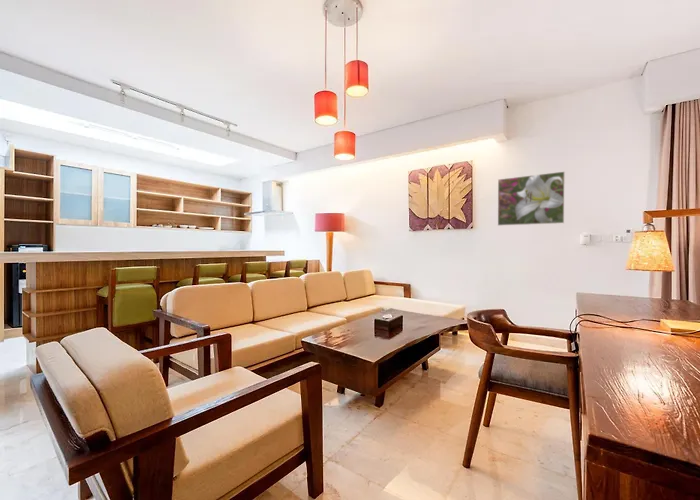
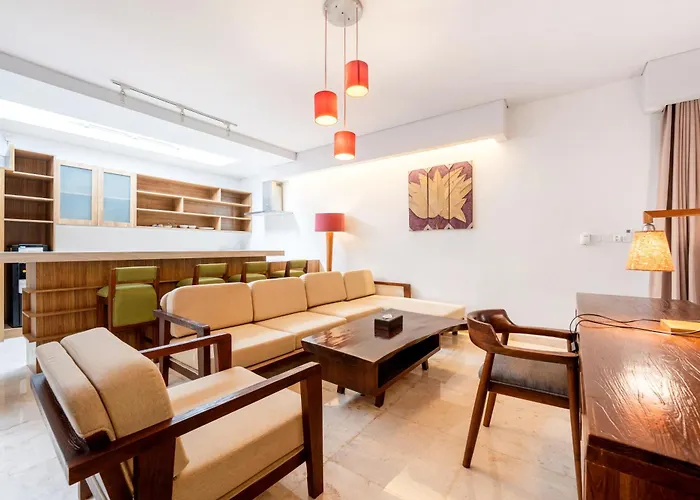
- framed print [497,170,566,227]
